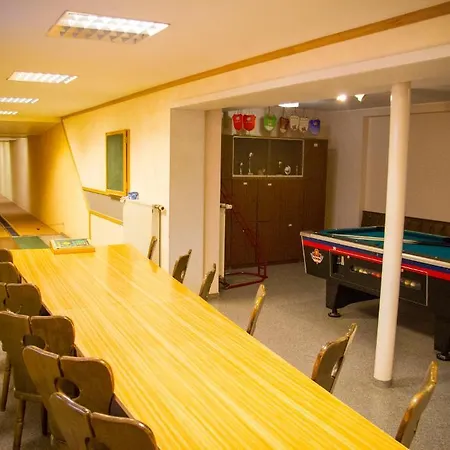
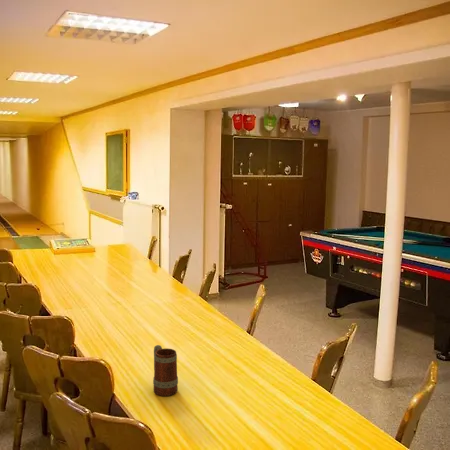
+ beer mug [152,344,179,397]
